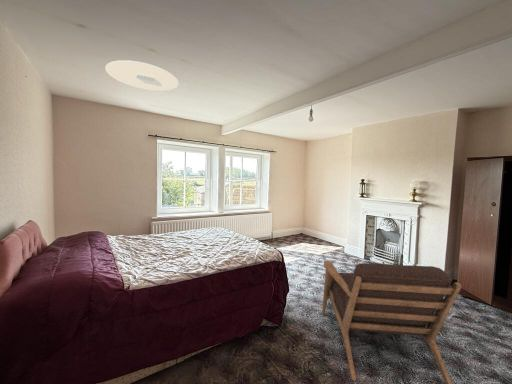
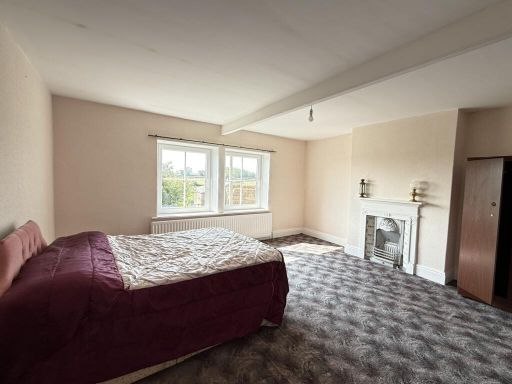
- ceiling light [104,59,180,92]
- armchair [321,260,462,384]
